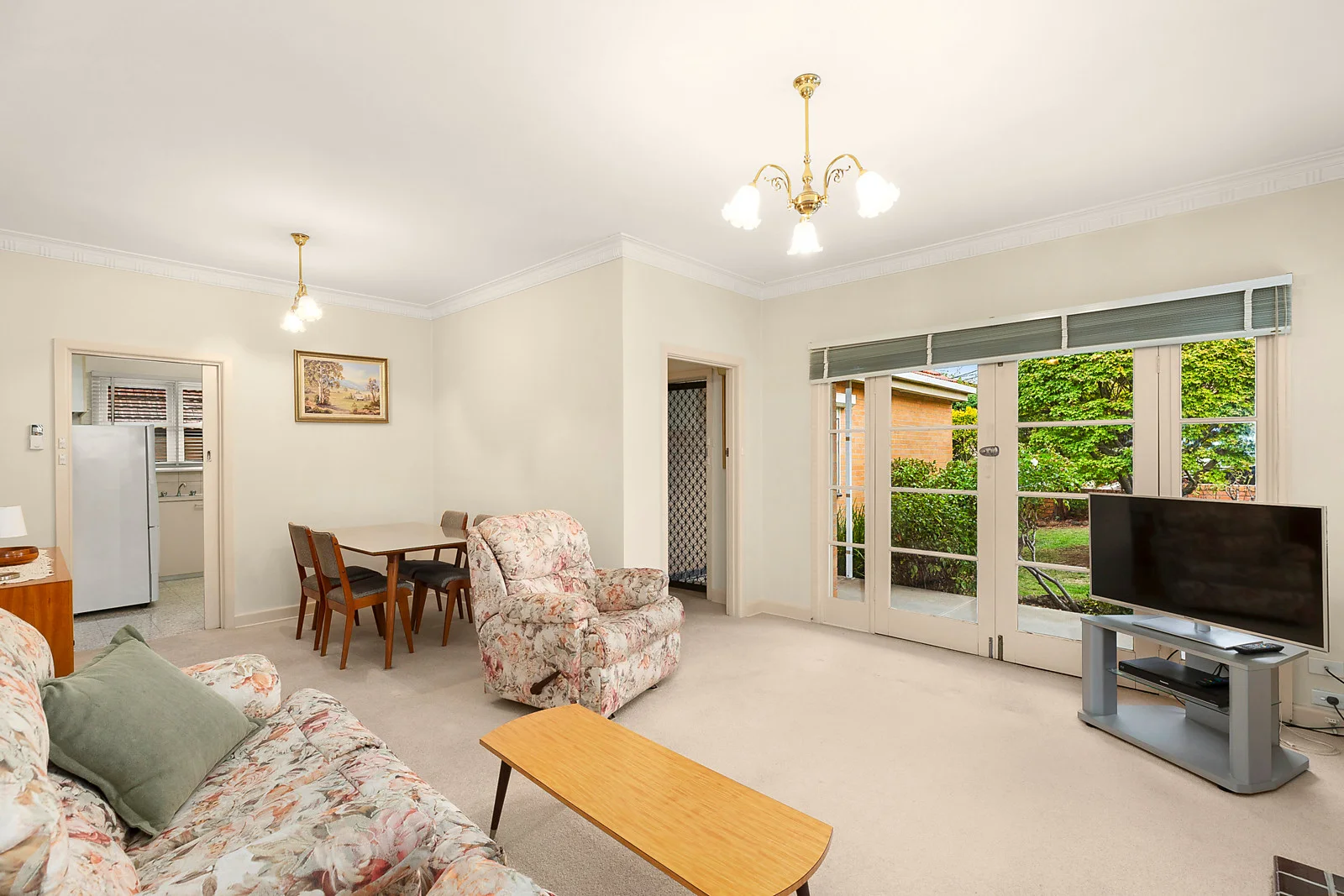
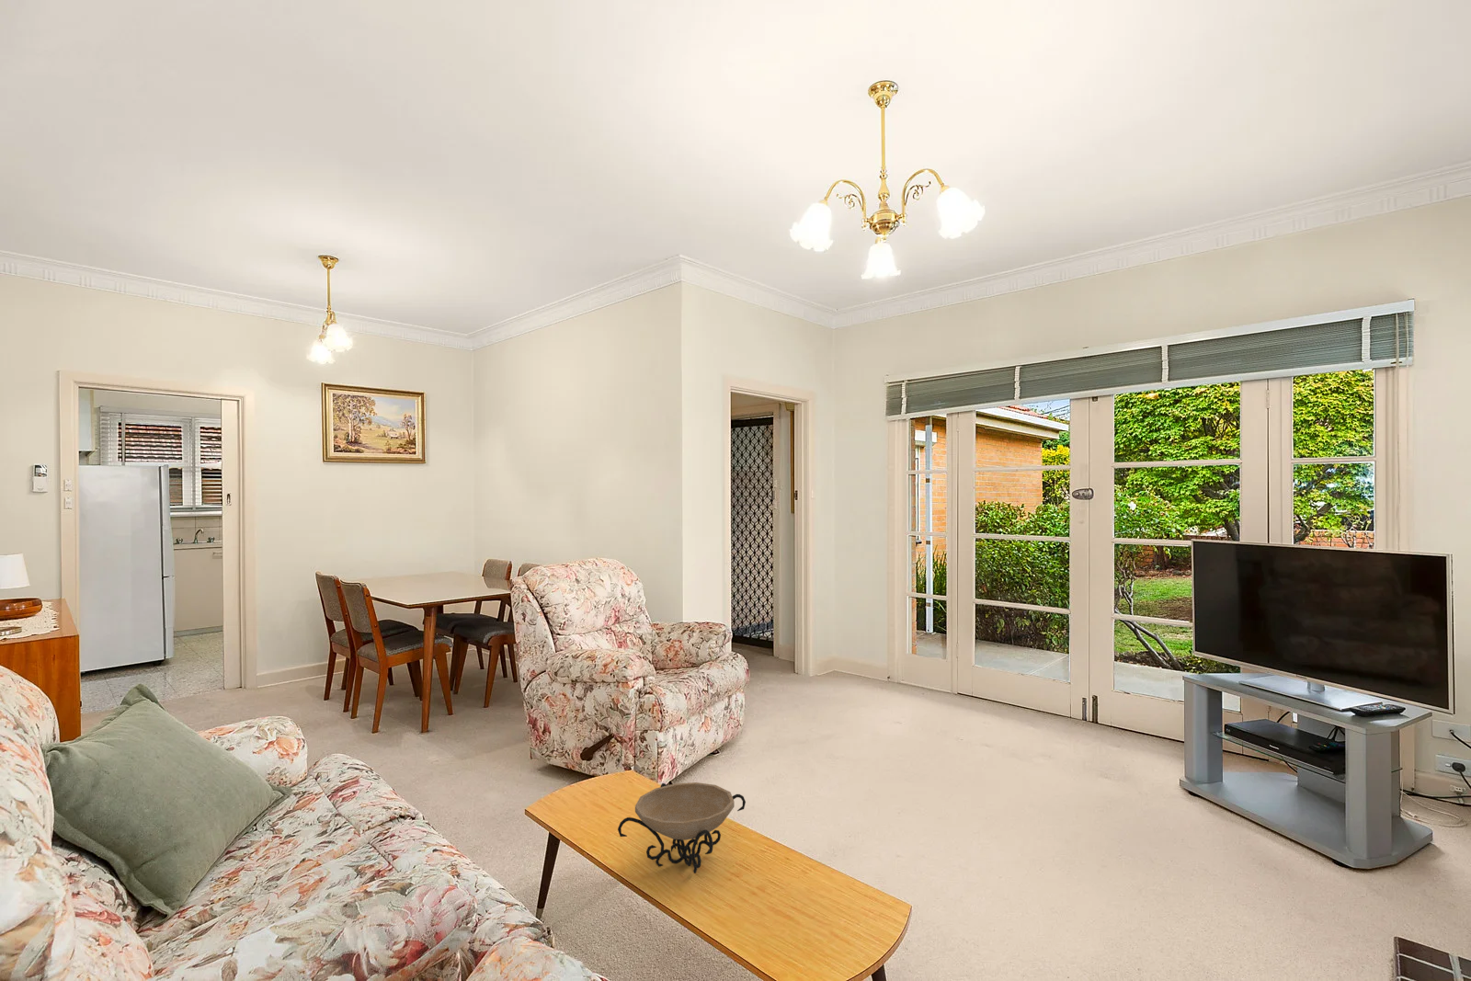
+ decorative bowl [617,782,746,875]
